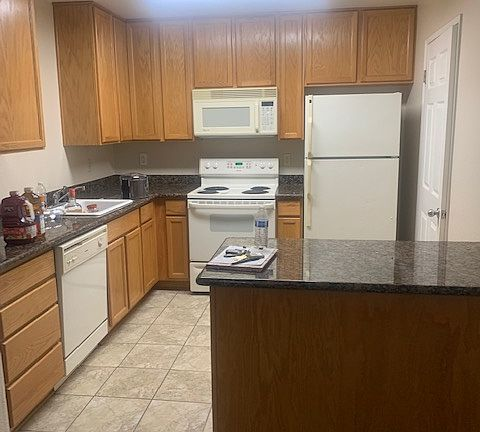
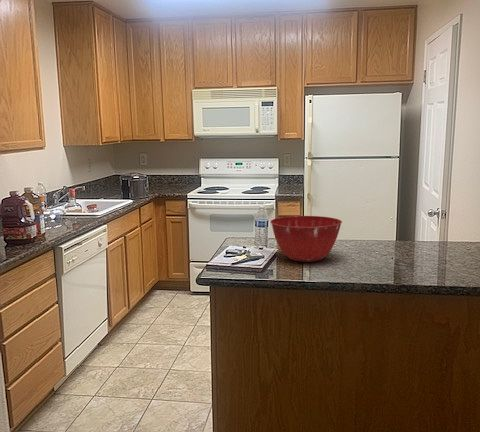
+ mixing bowl [269,215,343,263]
